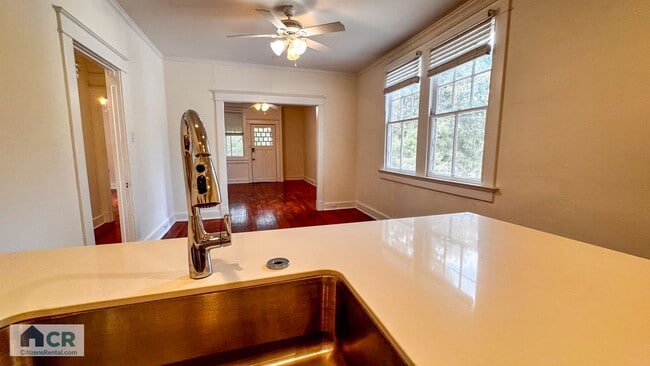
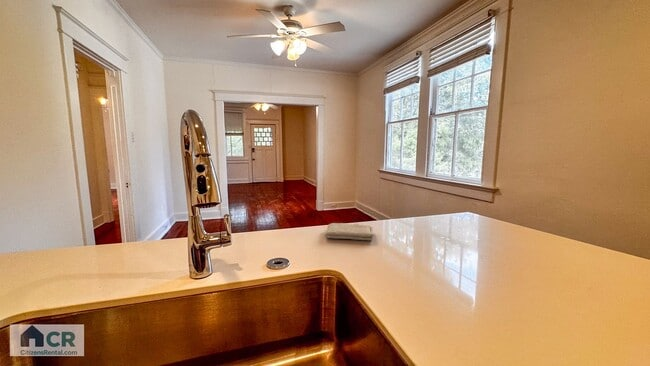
+ washcloth [324,222,375,241]
